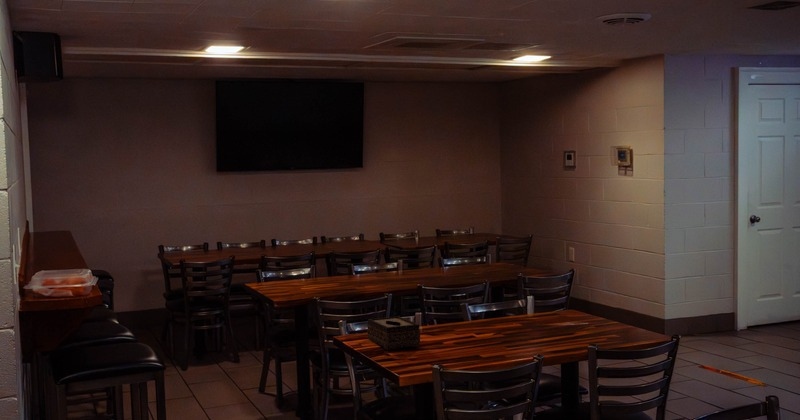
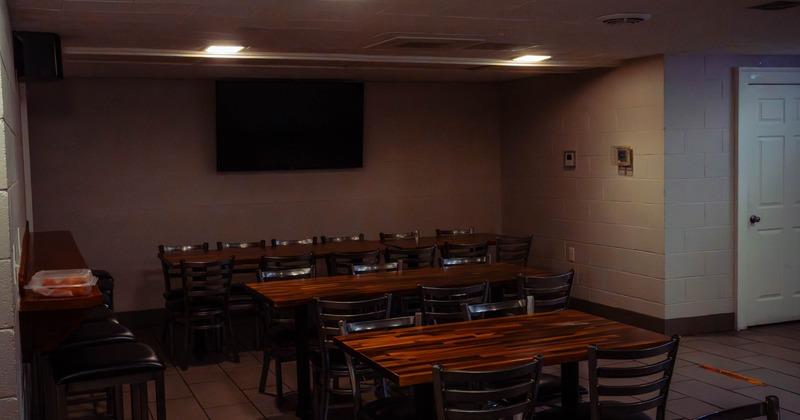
- tissue box [366,315,421,351]
